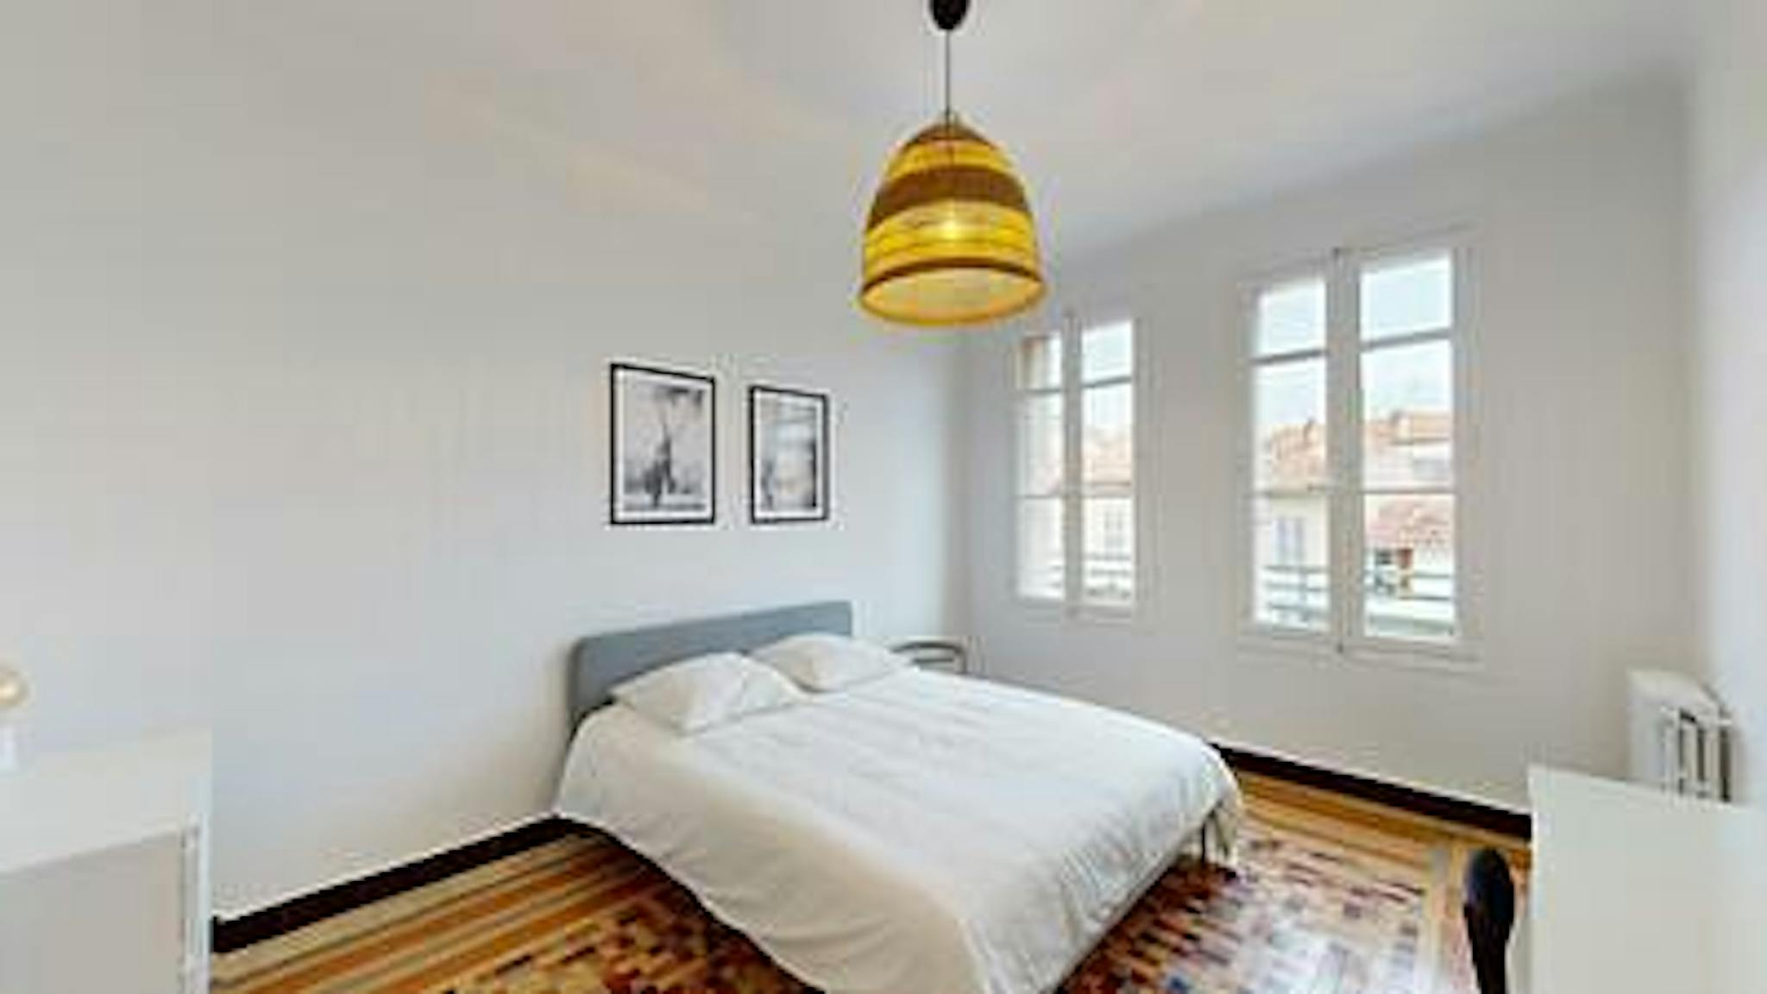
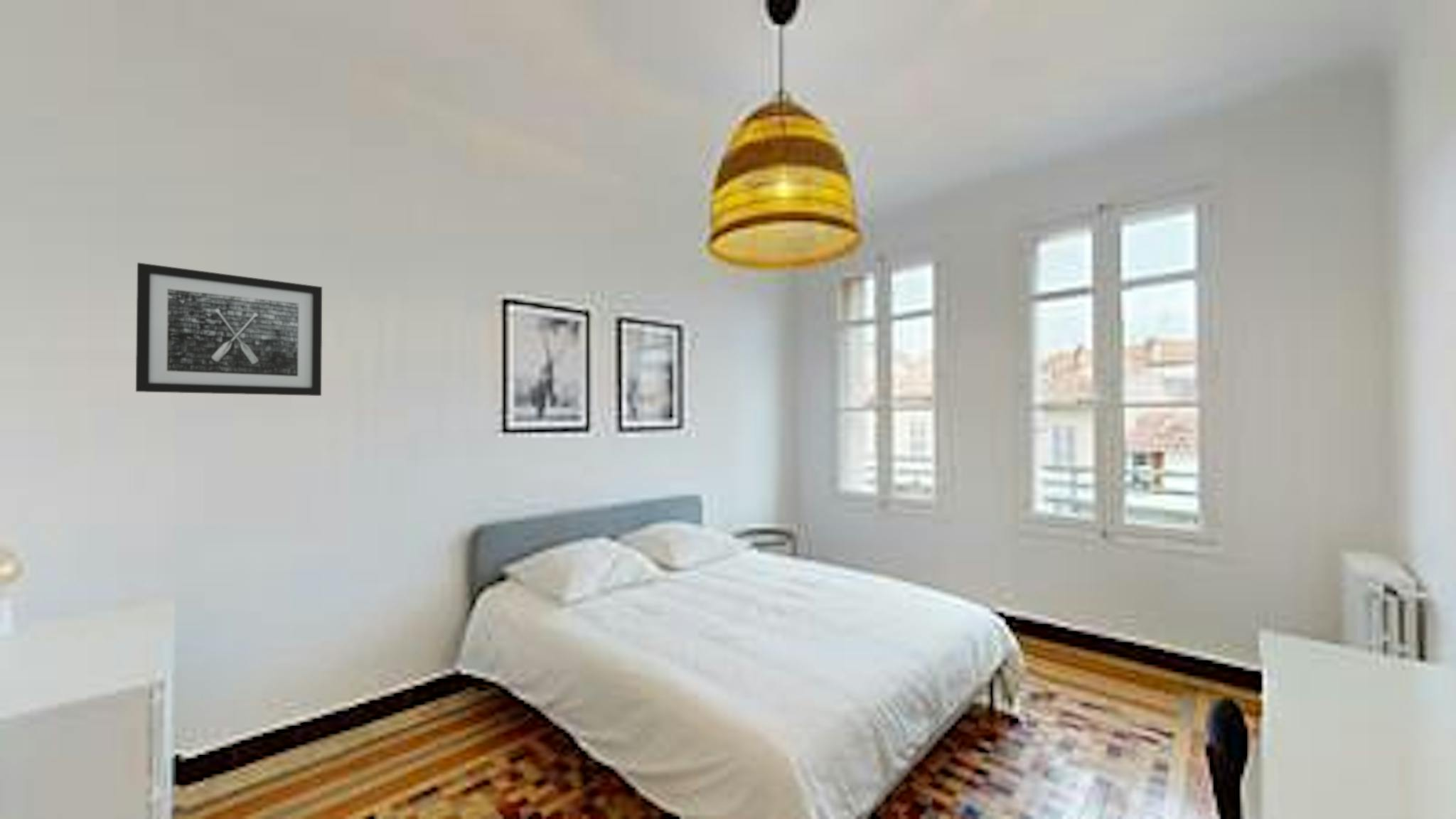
+ wall art [135,262,323,397]
